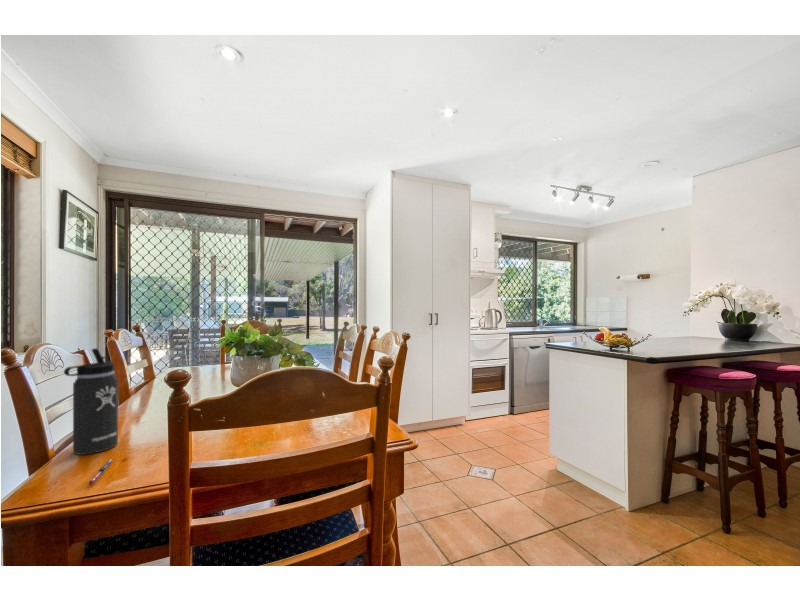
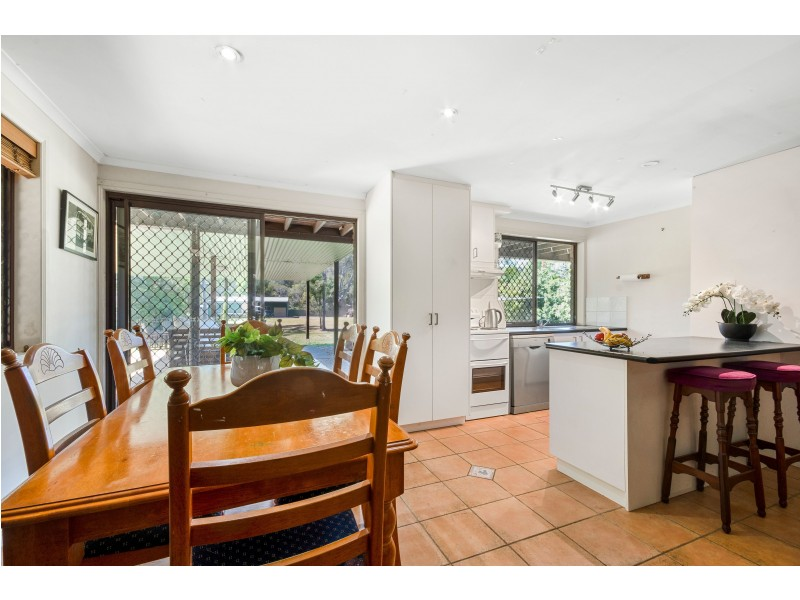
- thermos bottle [63,347,119,456]
- pen [88,459,113,486]
